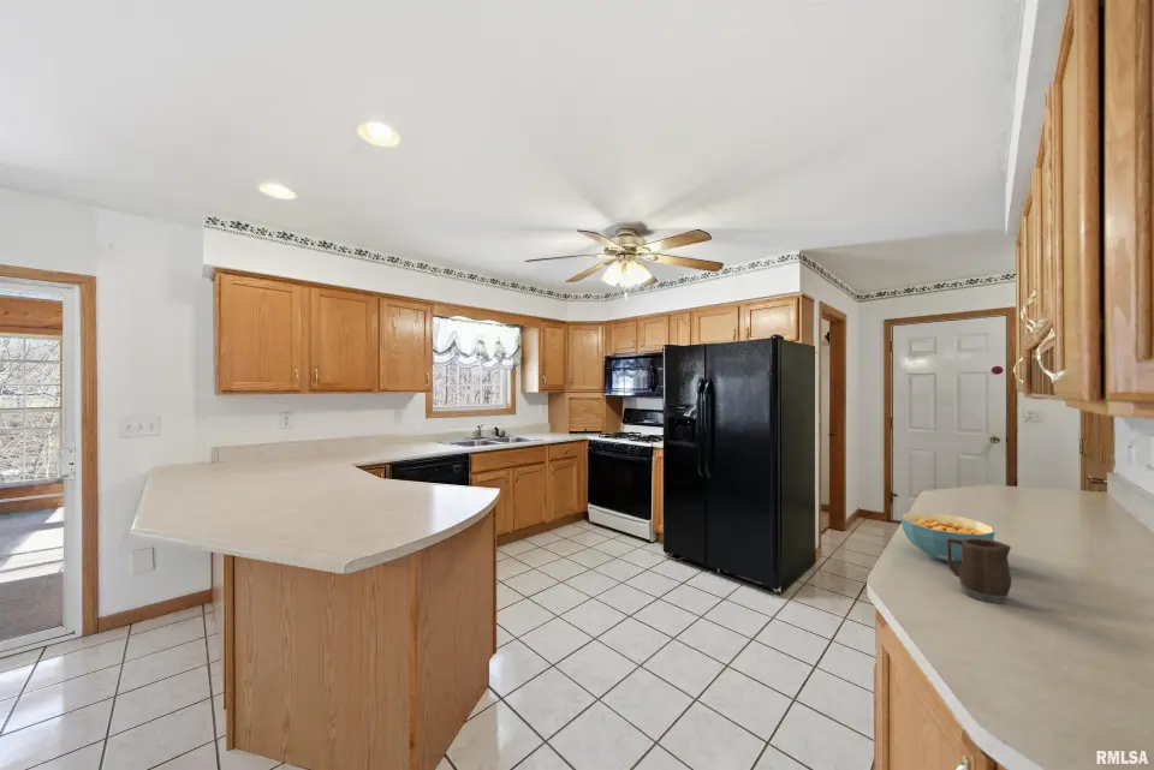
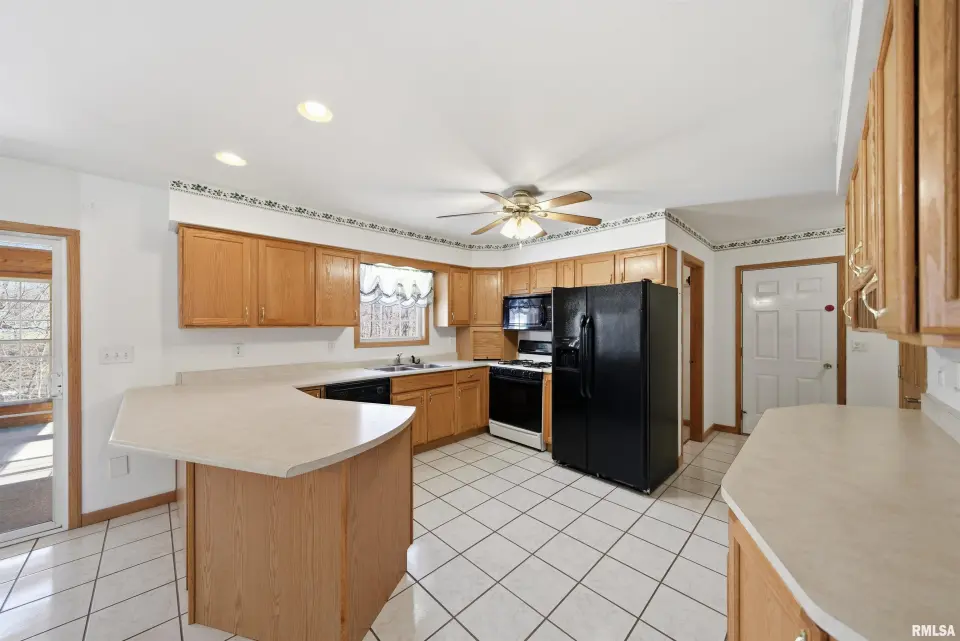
- mug [946,538,1012,604]
- cereal bowl [899,511,995,563]
